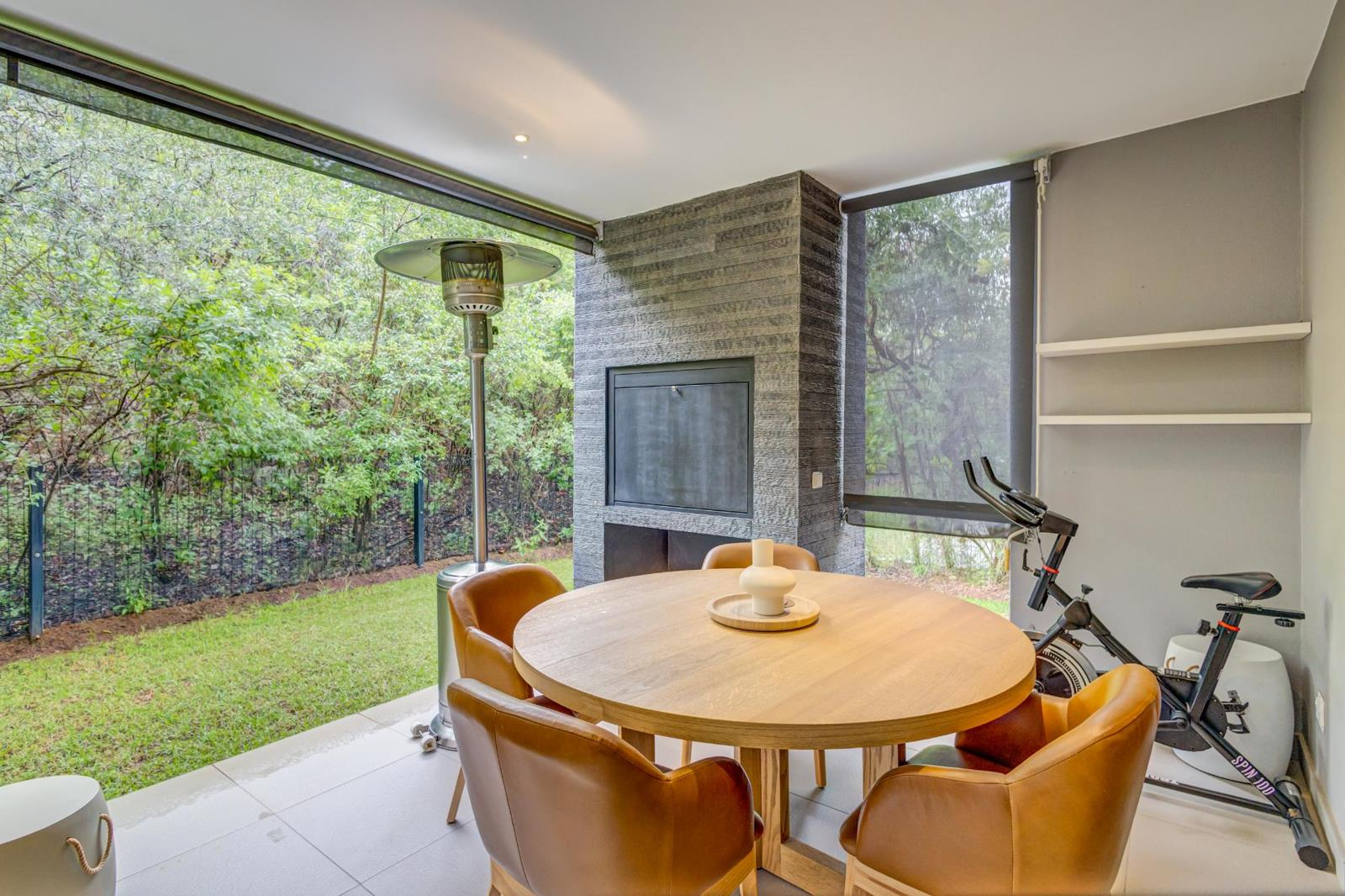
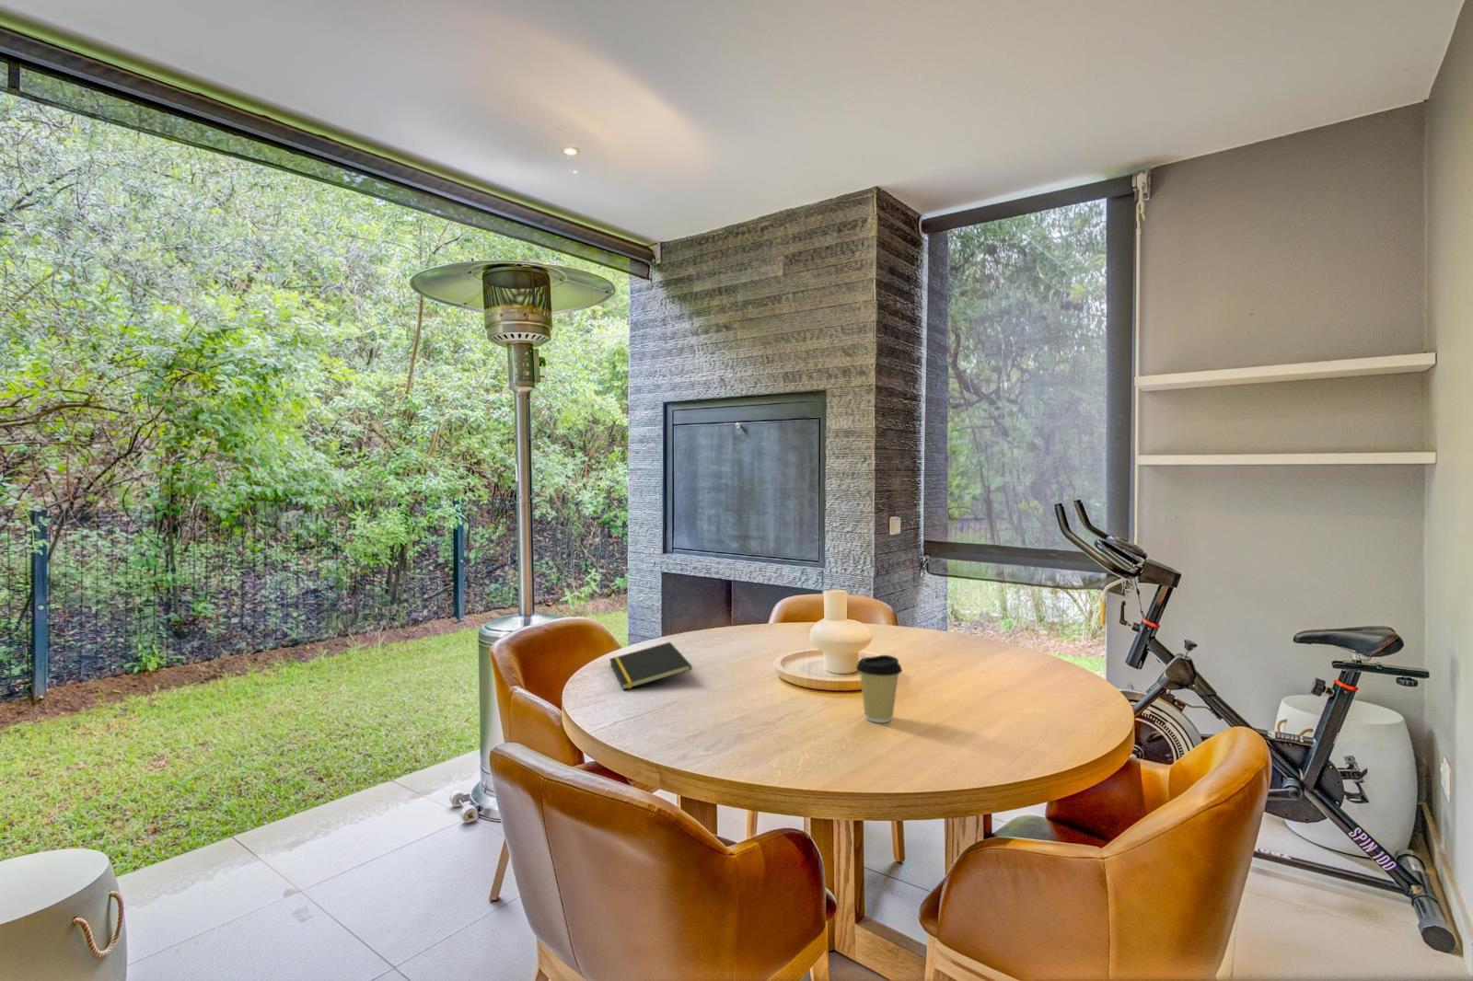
+ coffee cup [855,655,904,724]
+ notepad [609,642,693,691]
